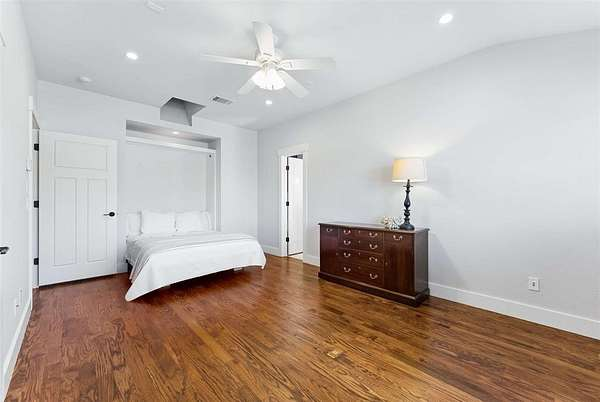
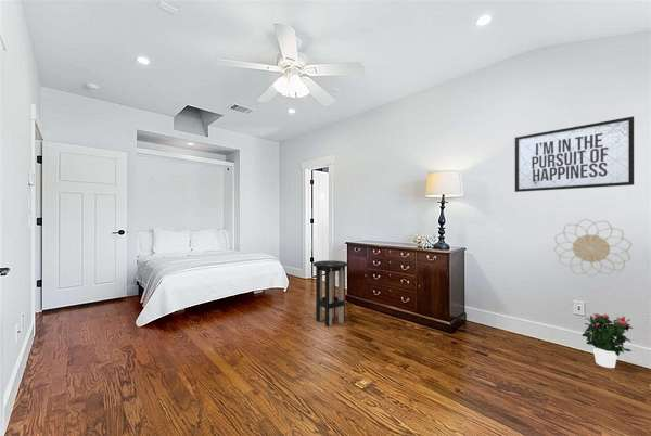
+ mirror [514,115,635,193]
+ decorative wall piece [553,218,633,278]
+ bar stool [312,259,348,328]
+ potted flower [580,312,634,369]
